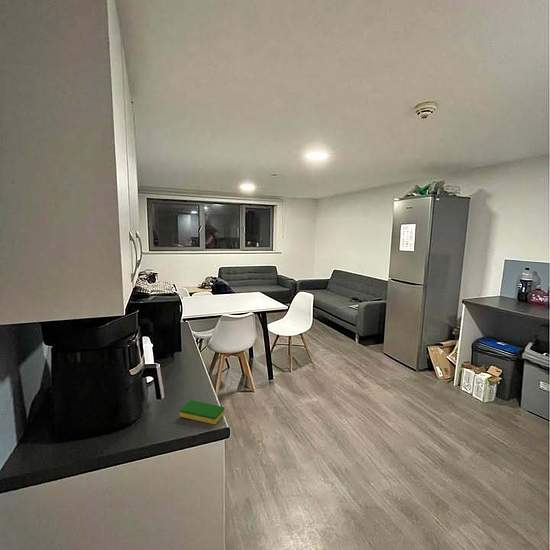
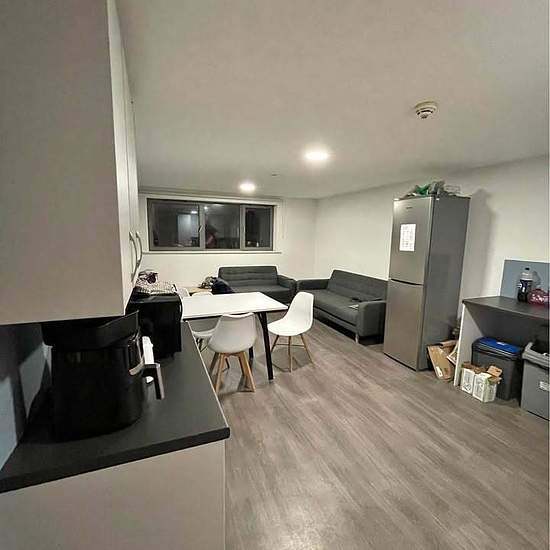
- dish sponge [179,399,226,425]
